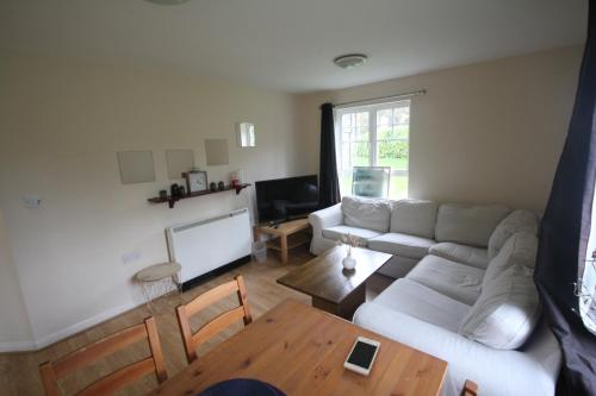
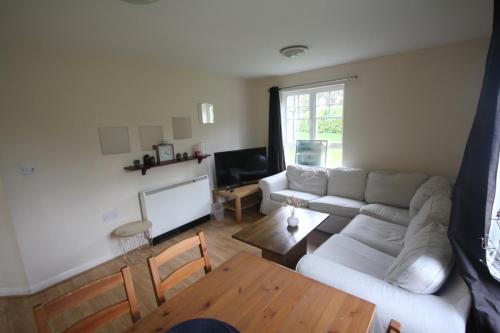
- cell phone [342,335,381,377]
